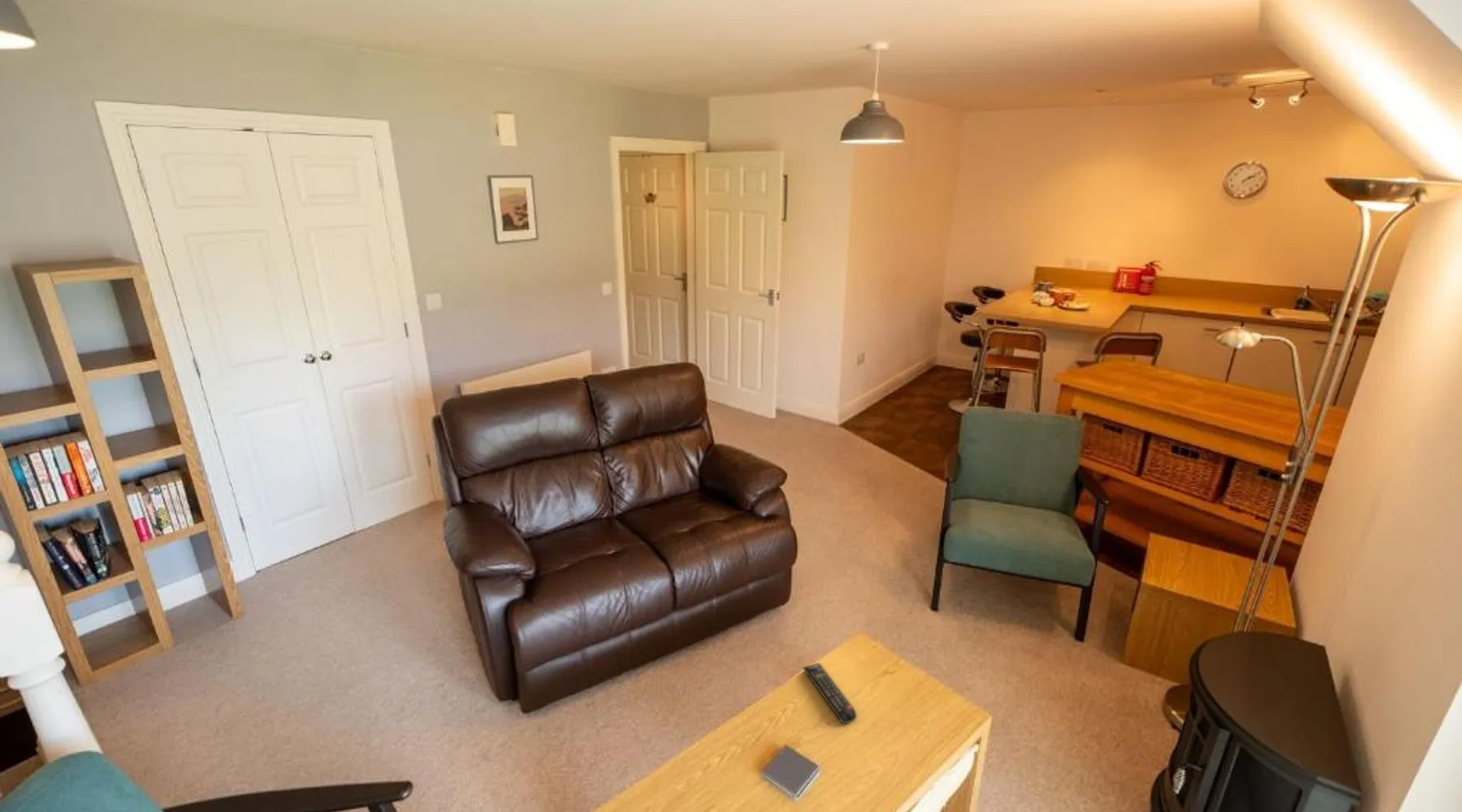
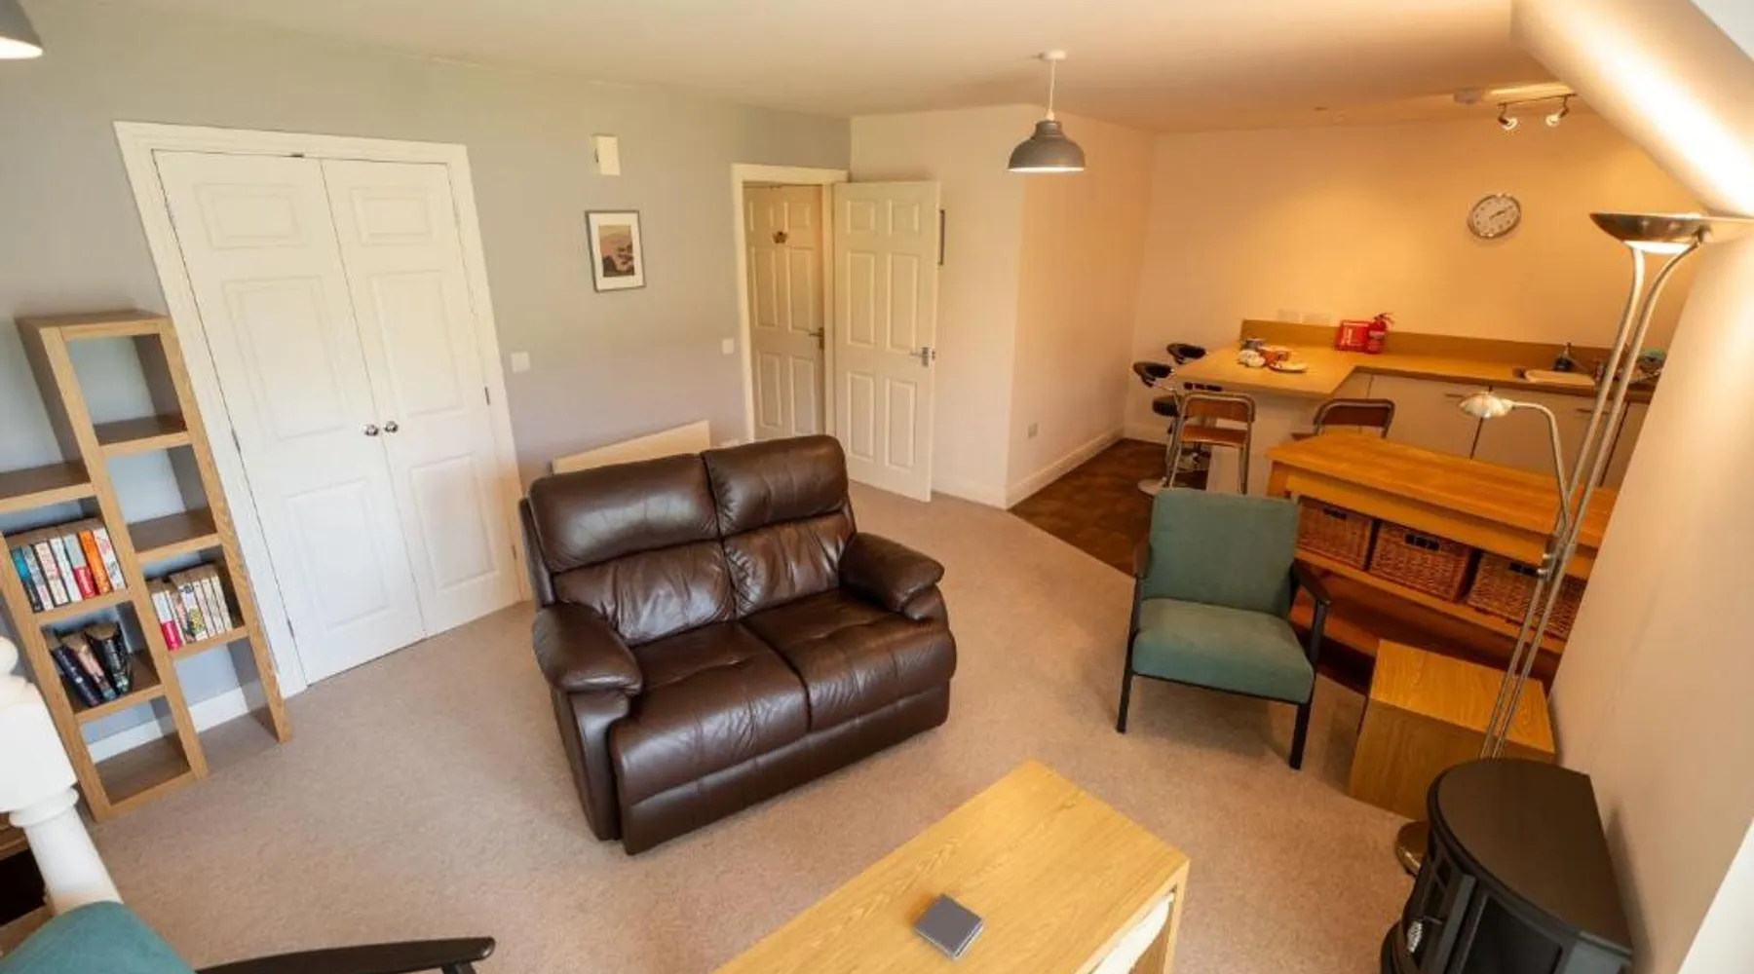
- remote control [802,663,858,724]
